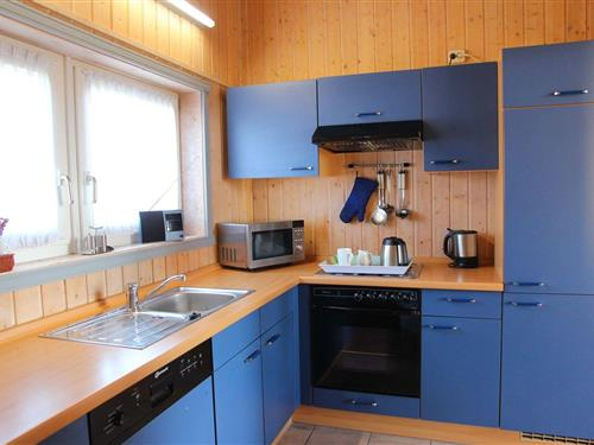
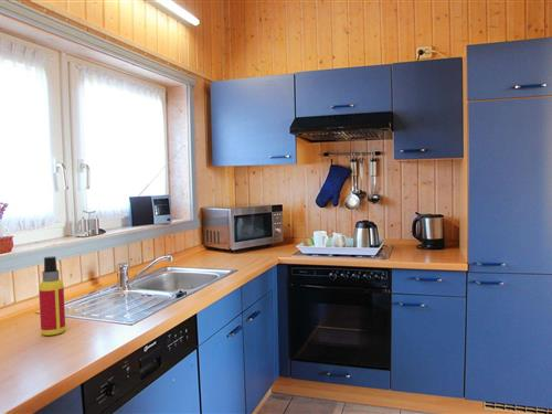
+ spray bottle [38,255,66,337]
